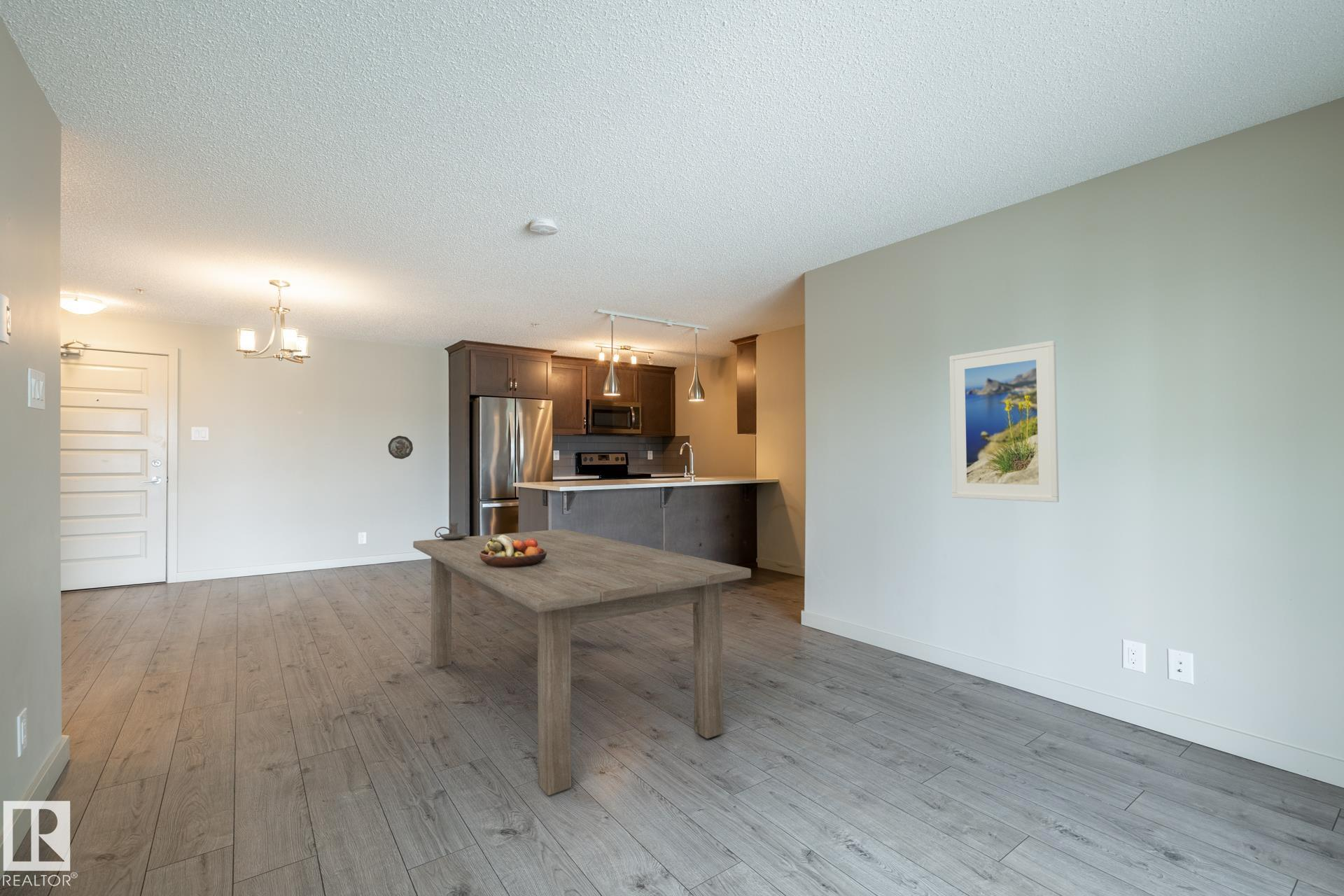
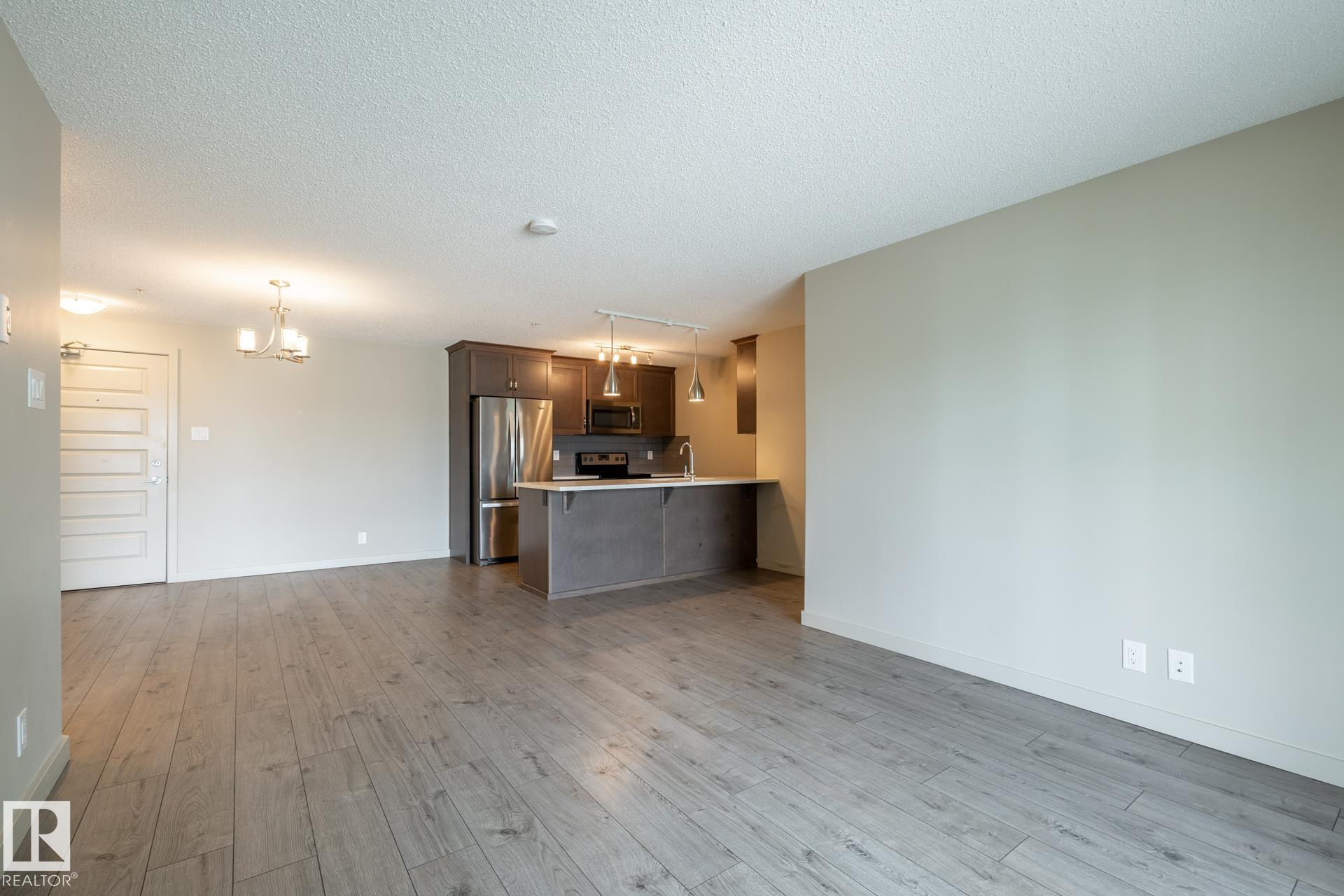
- decorative plate [388,435,414,460]
- fruit bowl [479,535,547,568]
- candle holder [434,521,468,540]
- dining table [412,528,752,796]
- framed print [949,340,1060,503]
